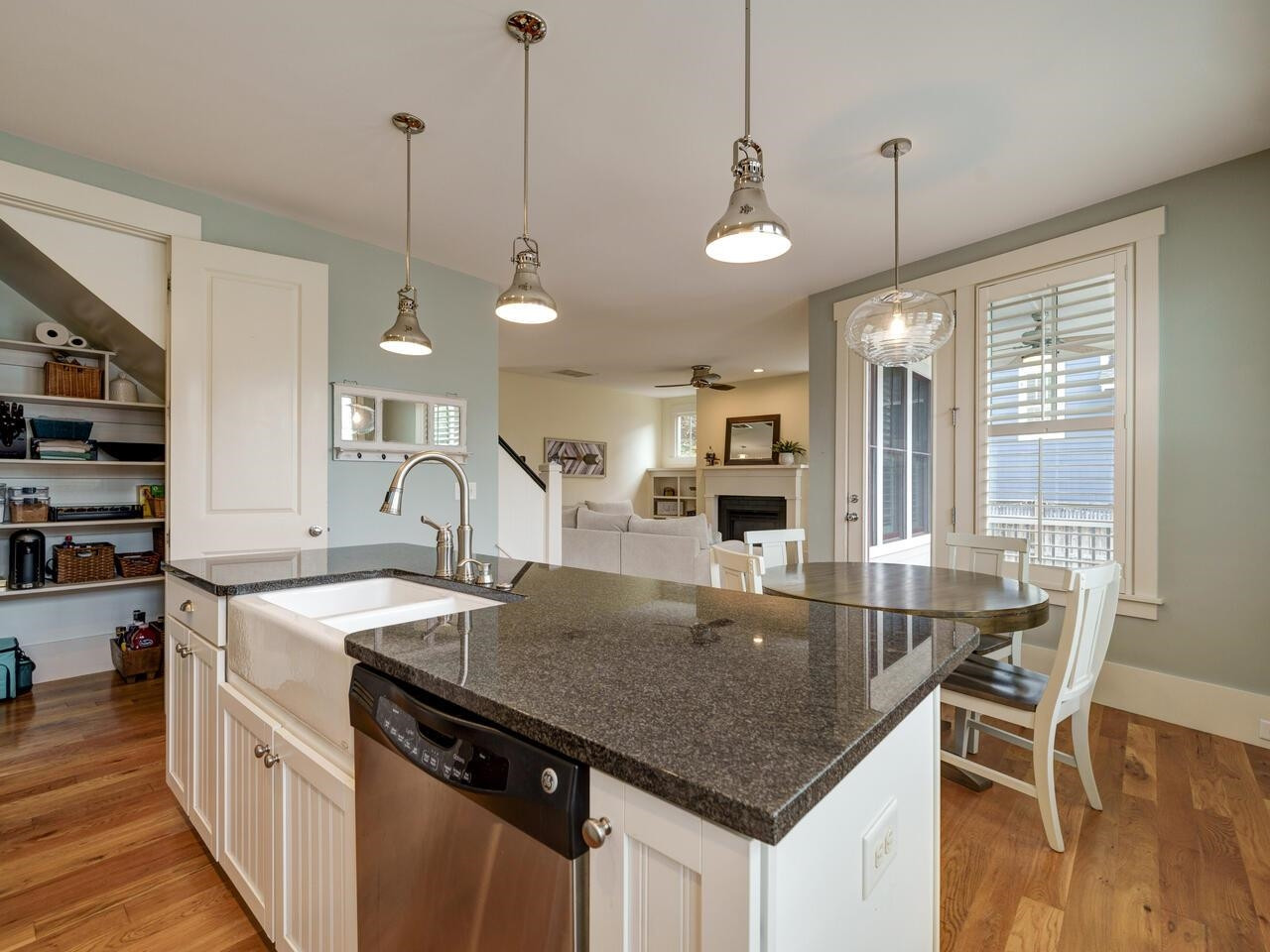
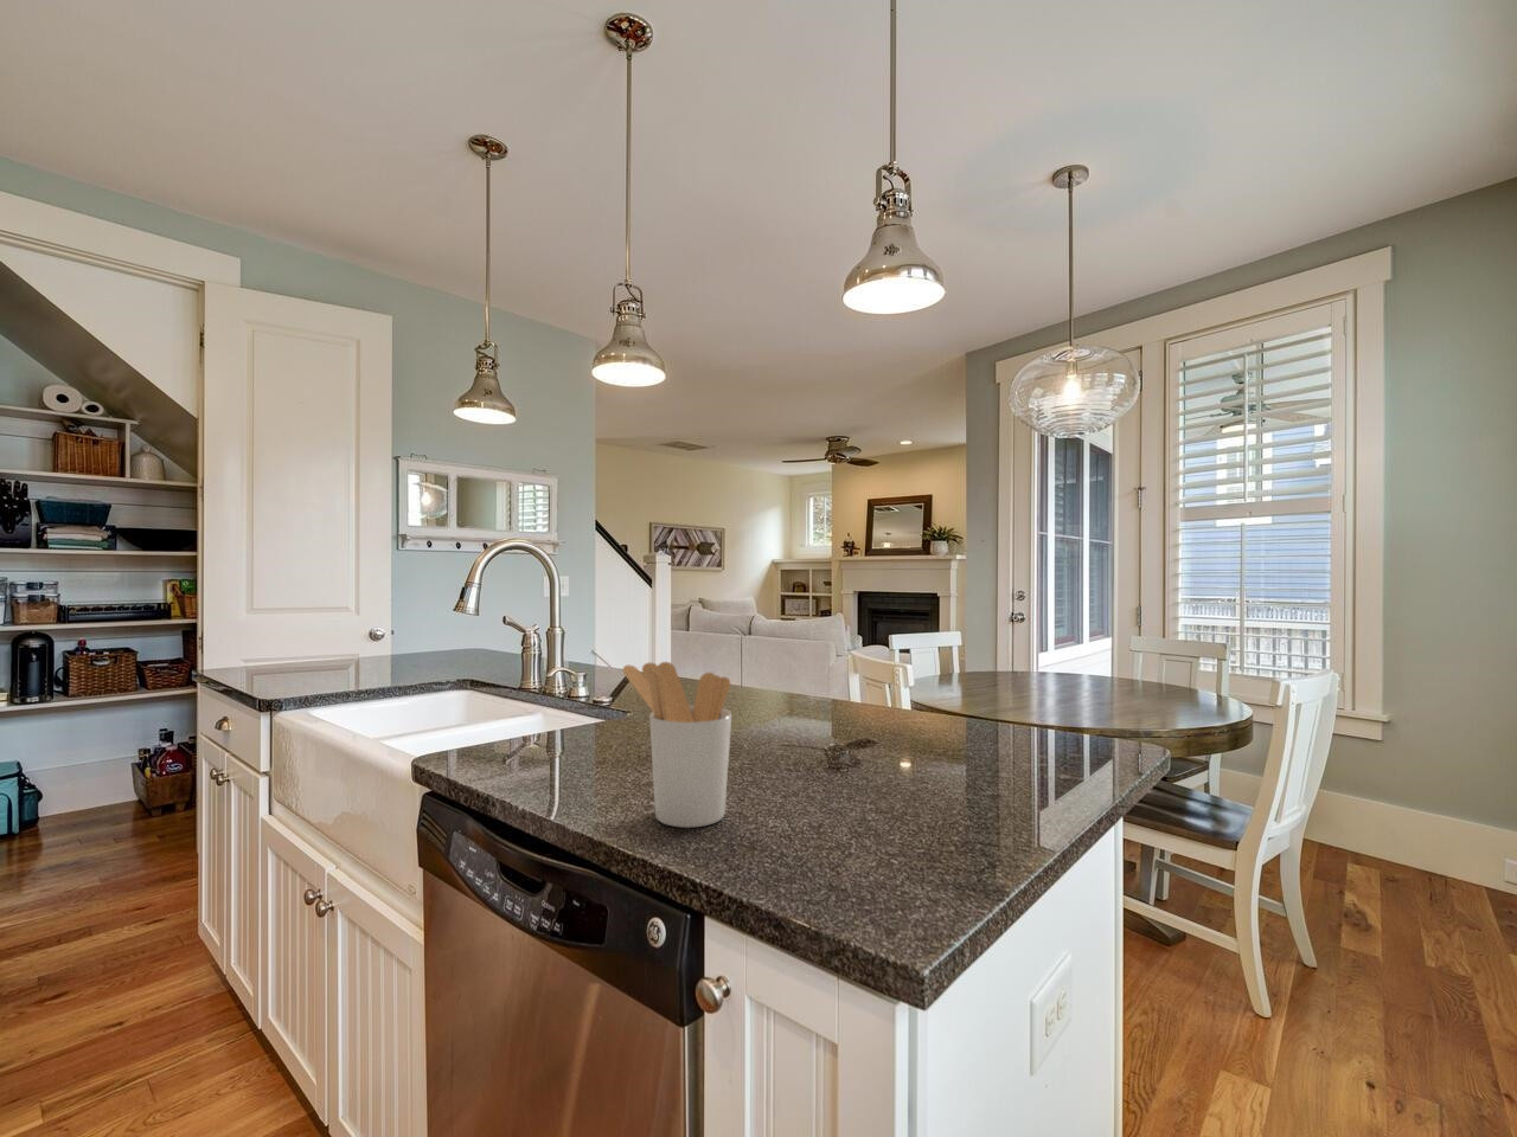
+ utensil holder [621,660,732,829]
